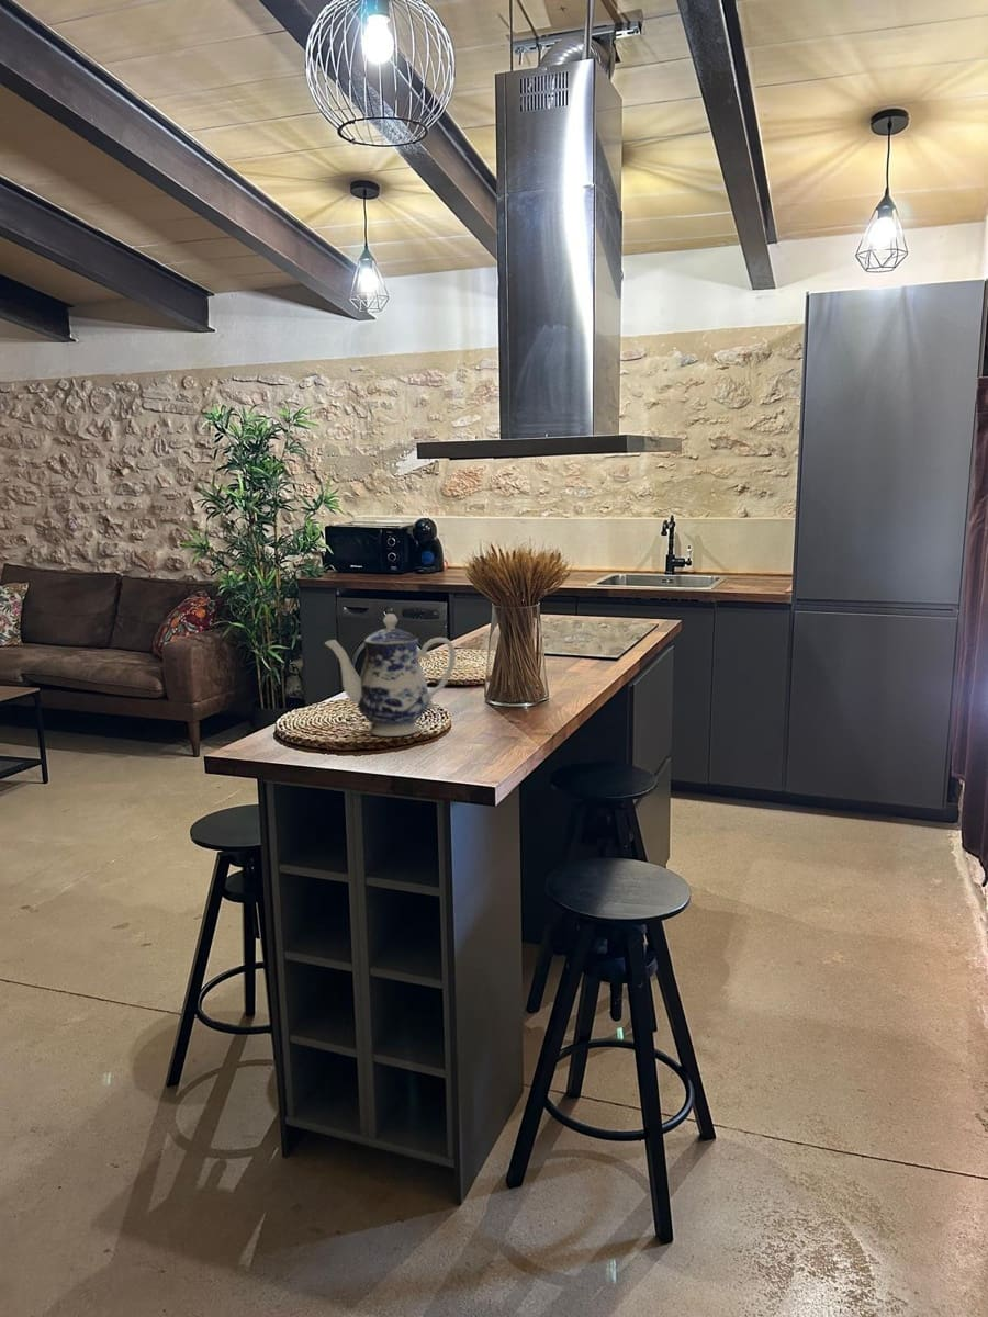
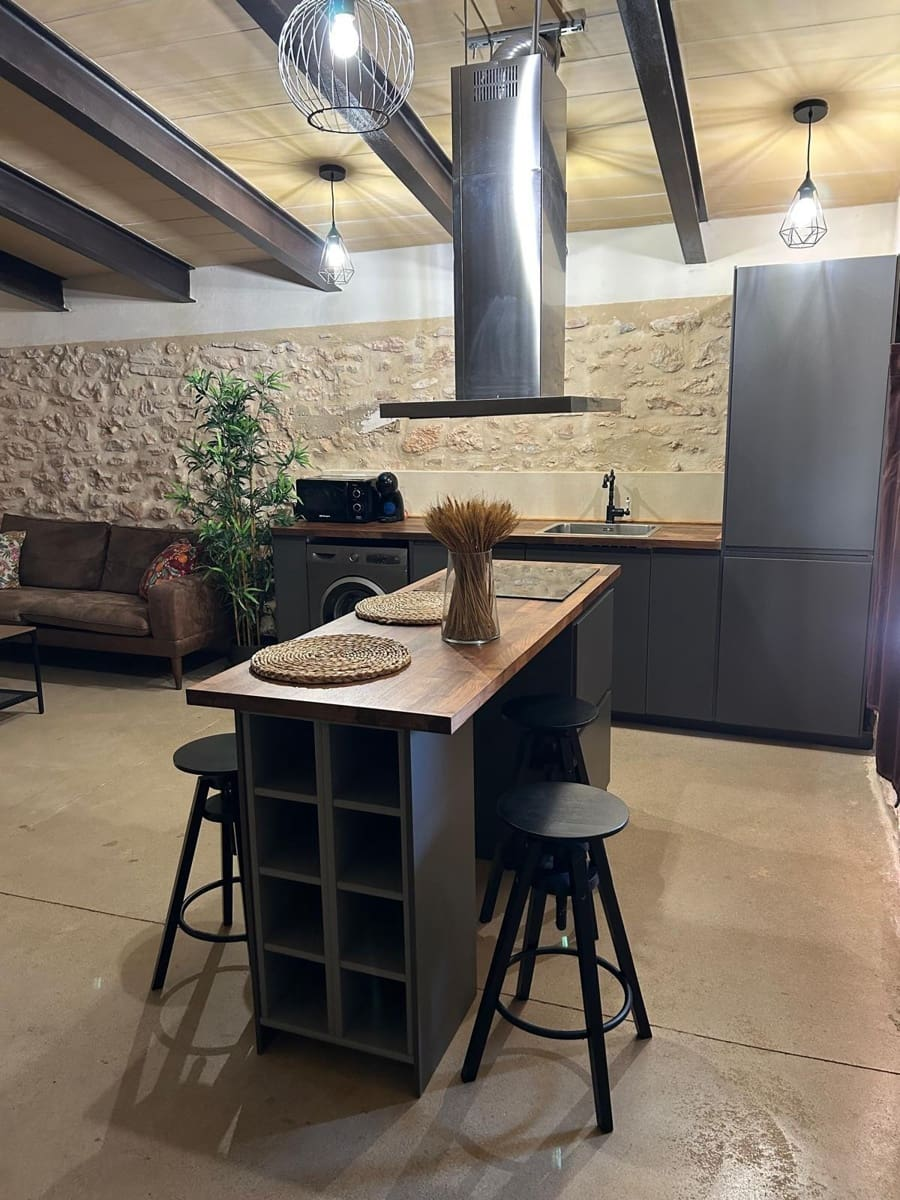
- teapot [324,612,457,738]
